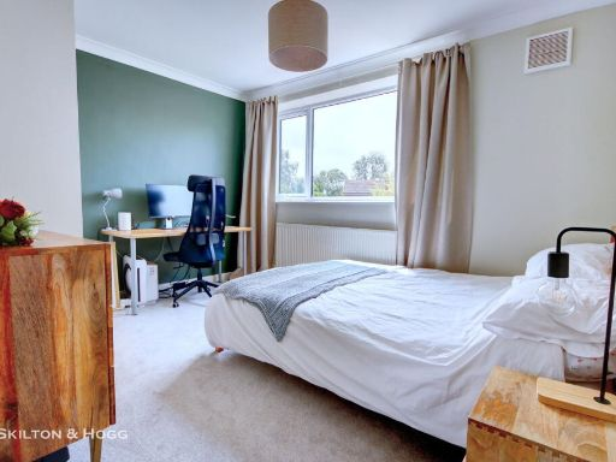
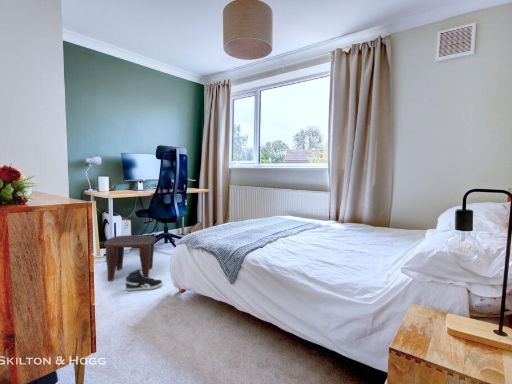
+ sneaker [125,269,163,292]
+ stool [103,234,157,282]
